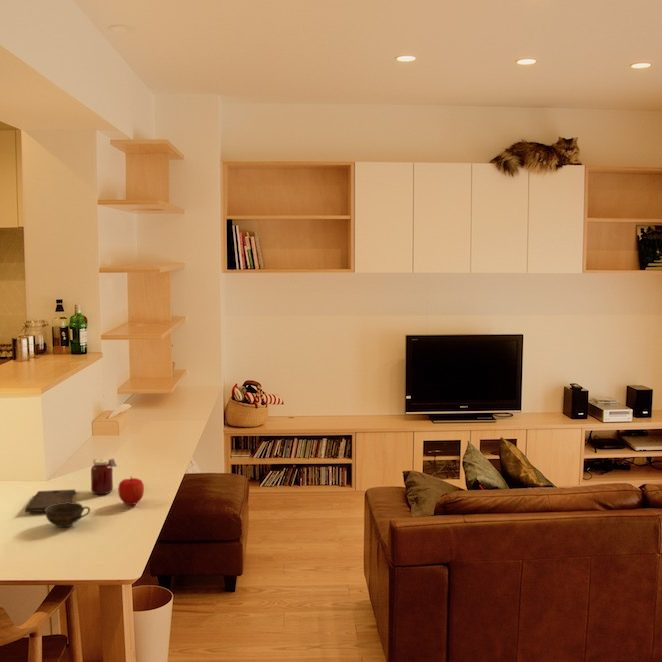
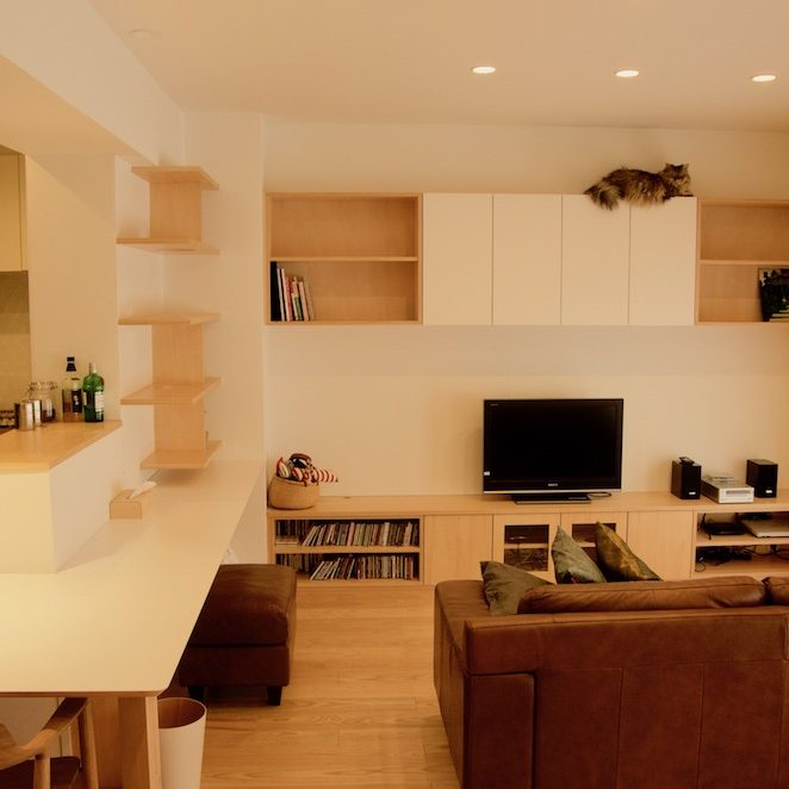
- jar [90,458,118,495]
- fruit [117,476,145,506]
- cup [44,501,91,529]
- cutting board [24,488,76,513]
